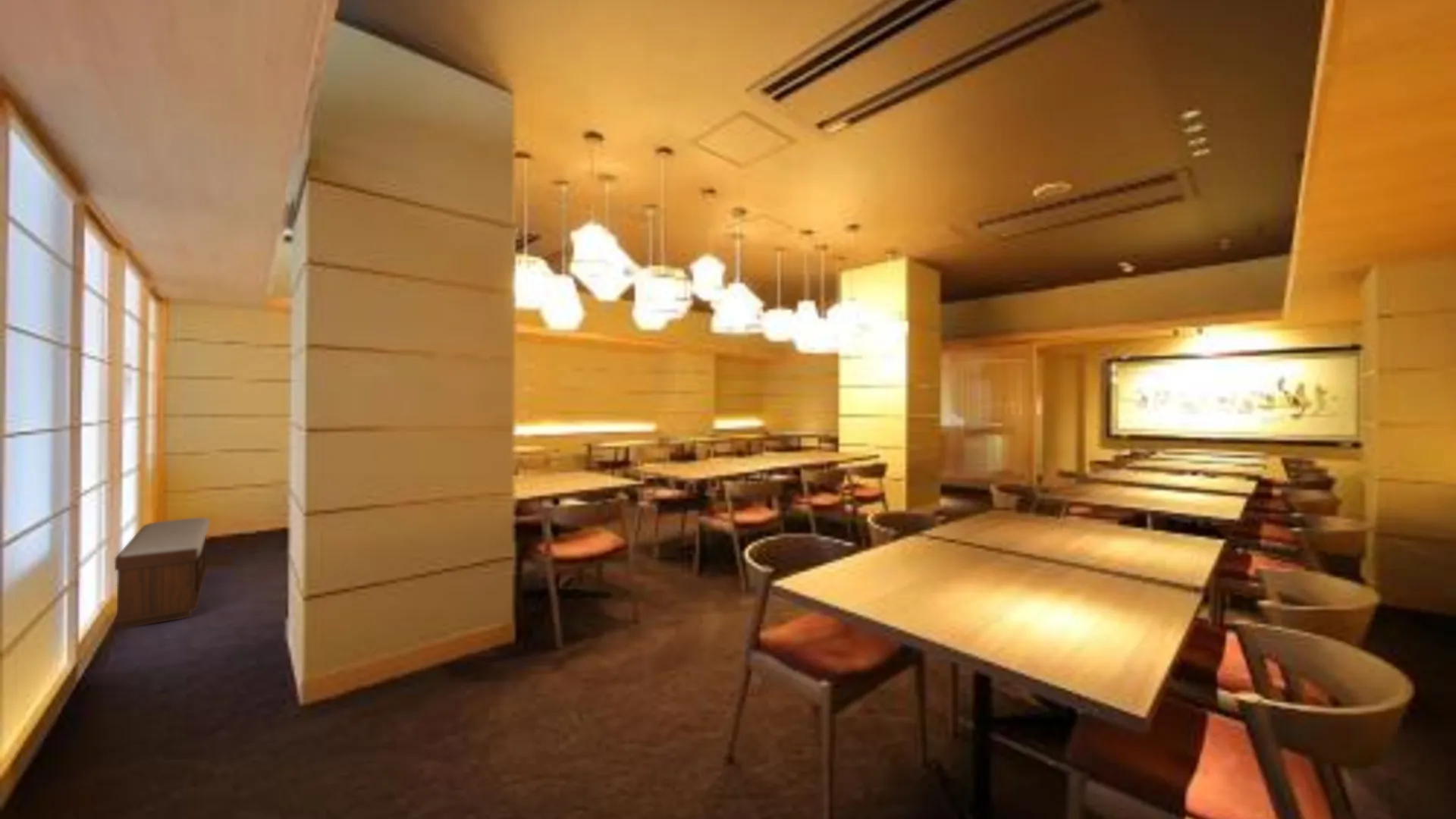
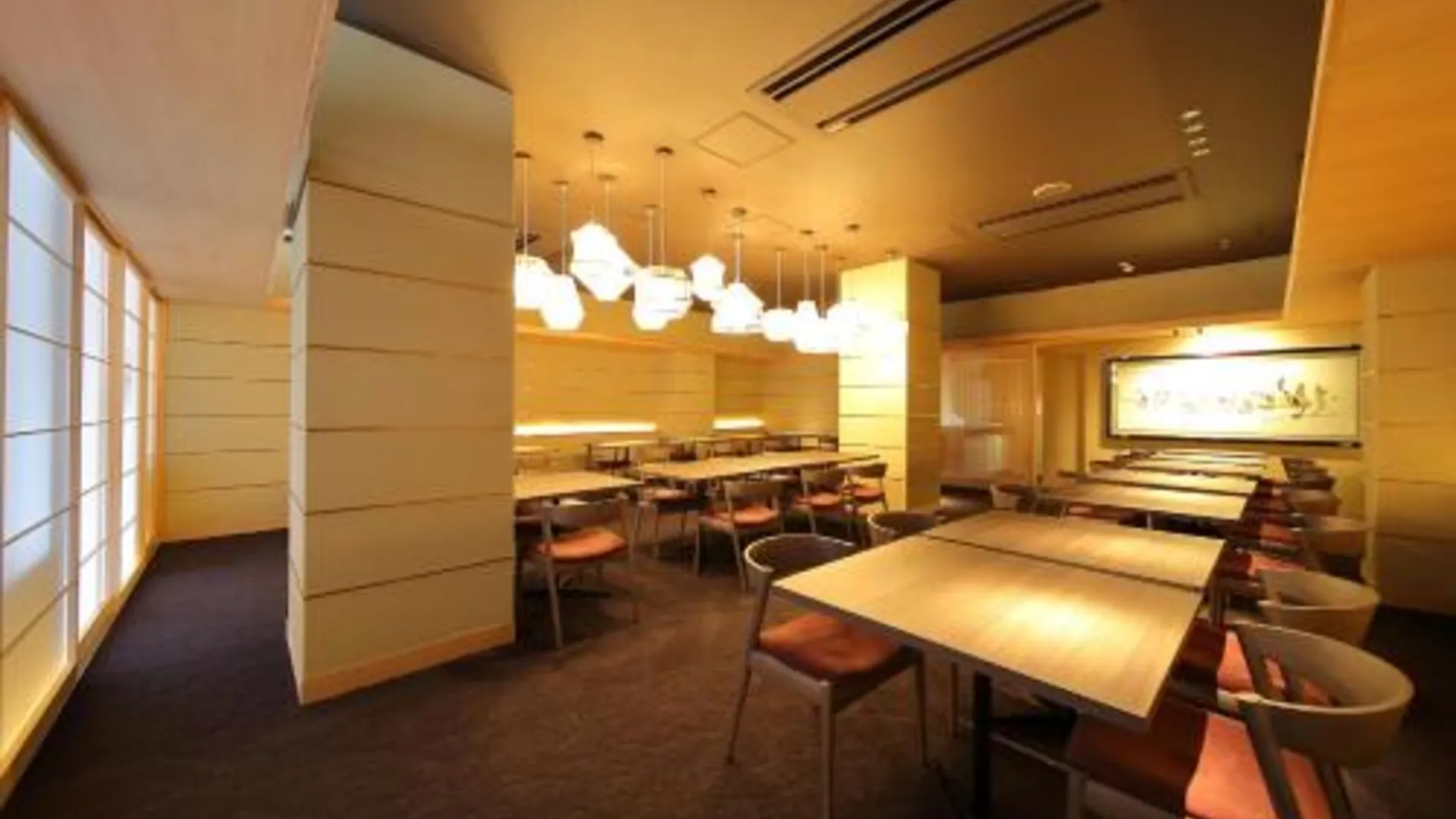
- bench [113,517,210,629]
